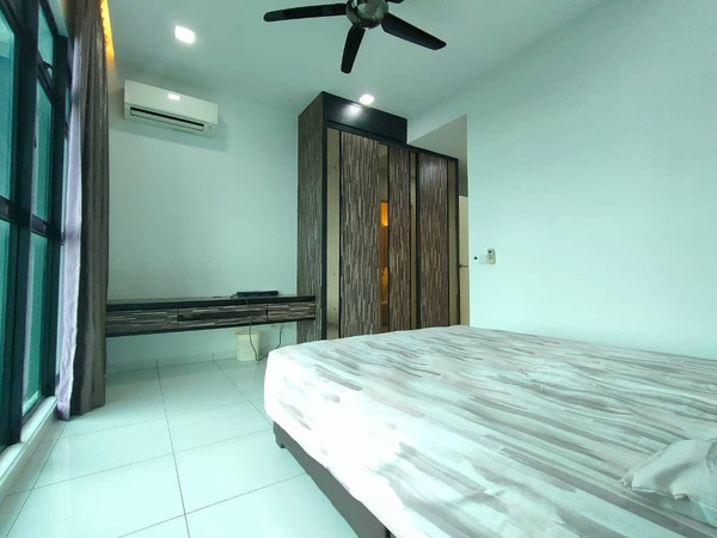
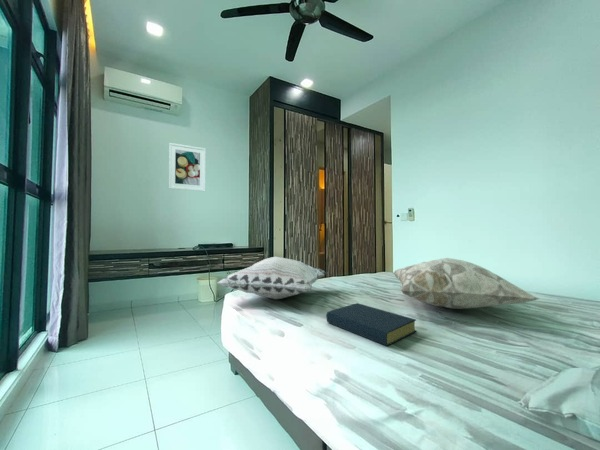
+ decorative pillow [392,257,540,310]
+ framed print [168,142,207,192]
+ decorative pillow [216,256,328,300]
+ hardback book [326,302,418,347]
